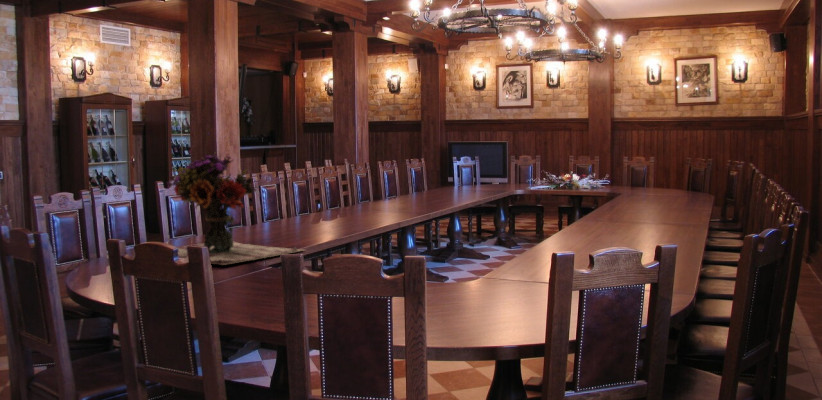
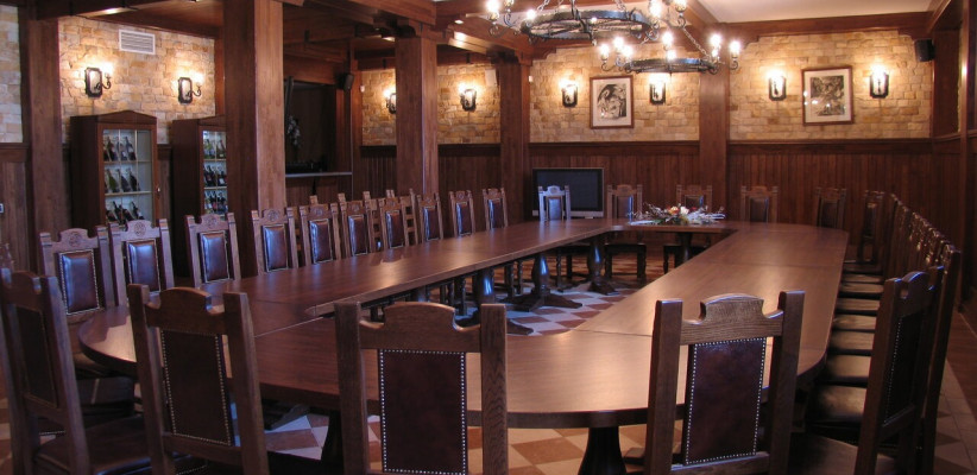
- flower arrangement [167,150,304,266]
